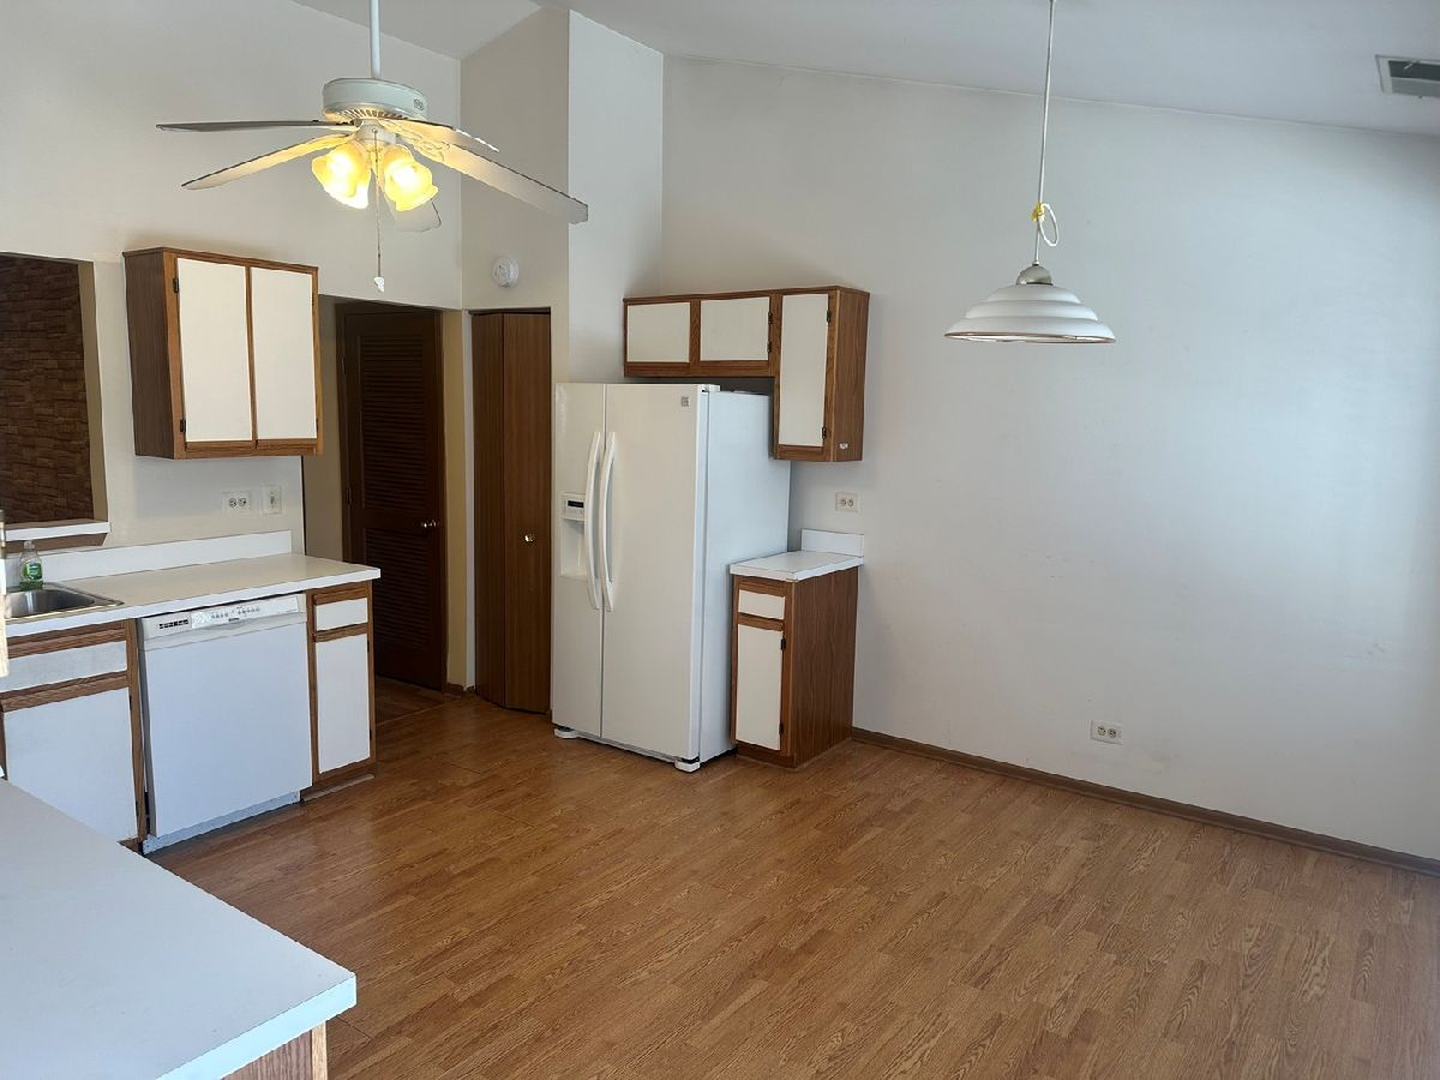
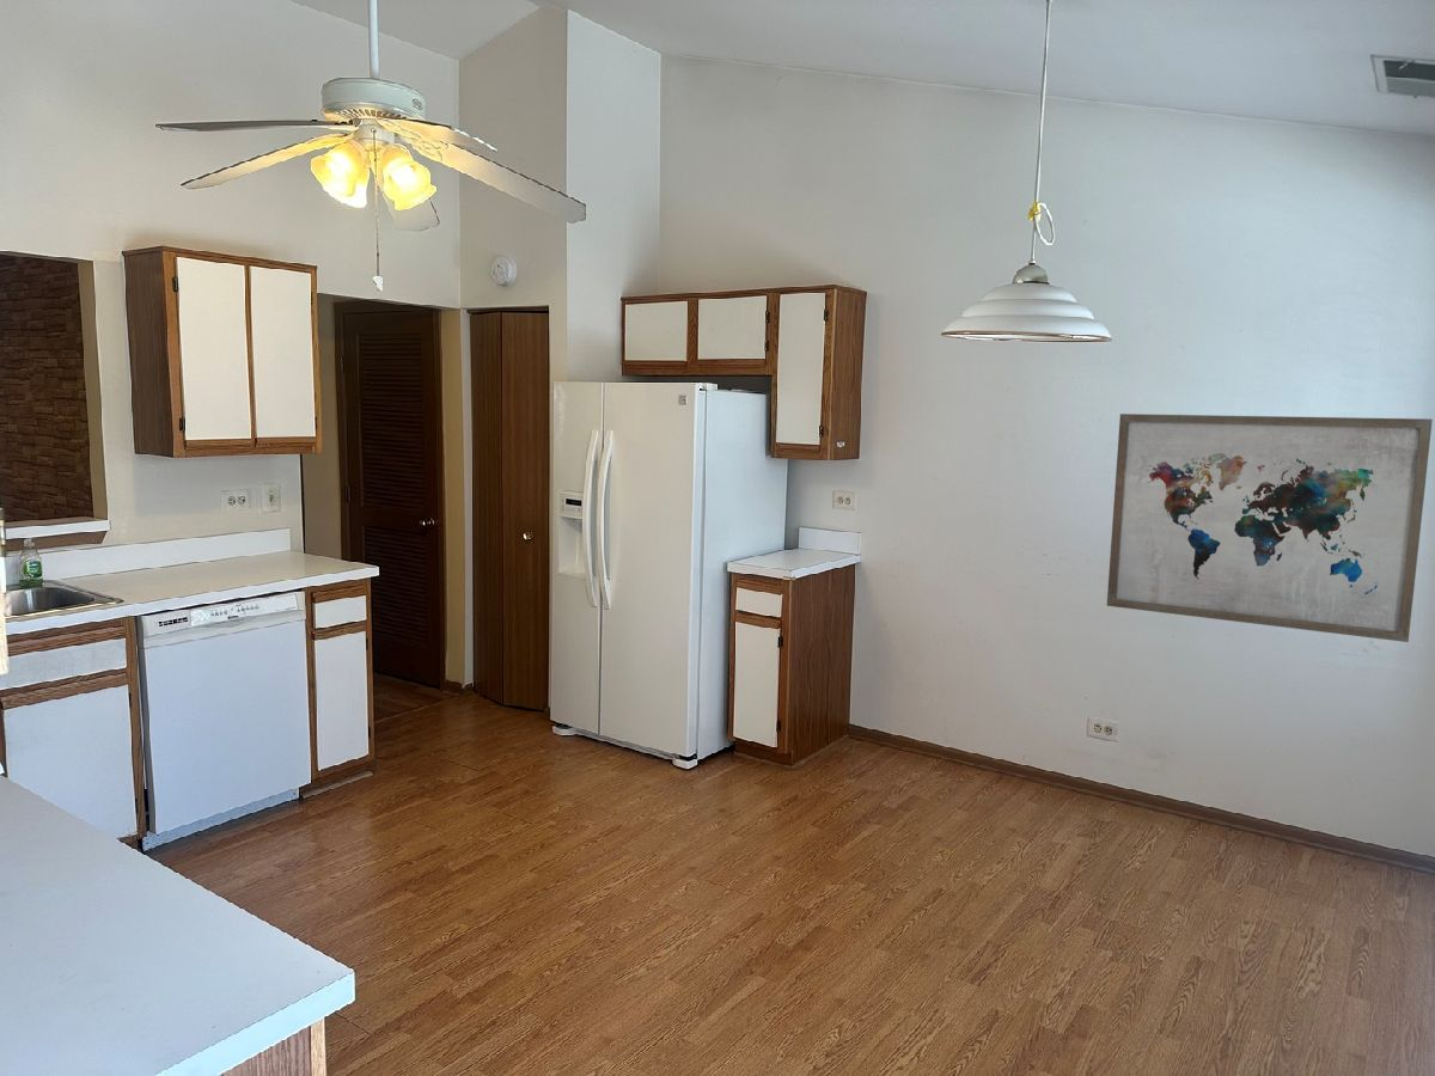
+ wall art [1106,412,1434,643]
